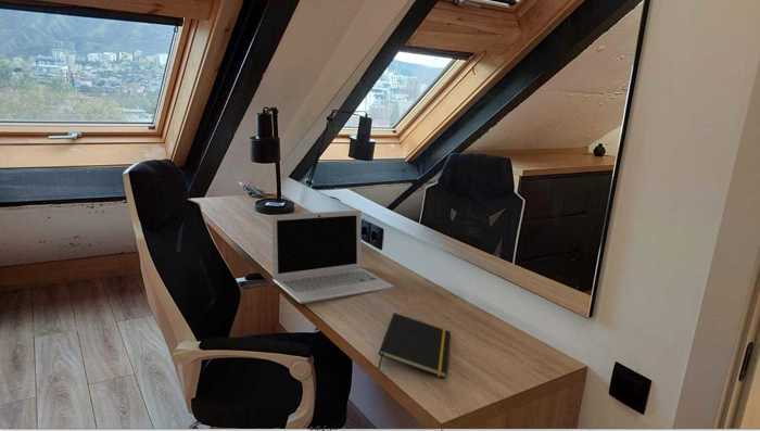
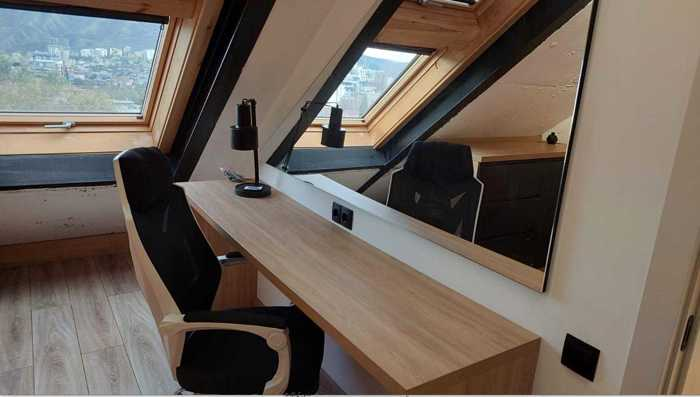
- laptop [270,210,394,305]
- notepad [377,312,452,379]
